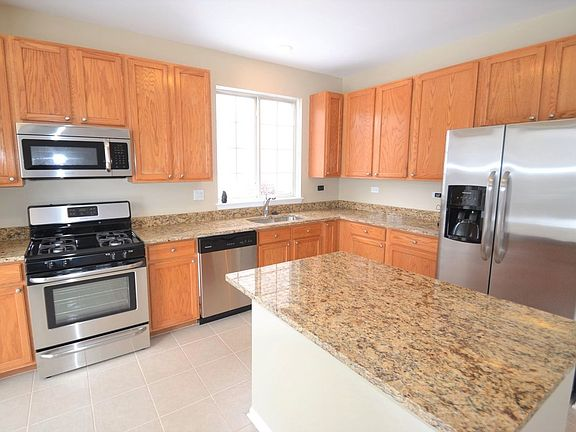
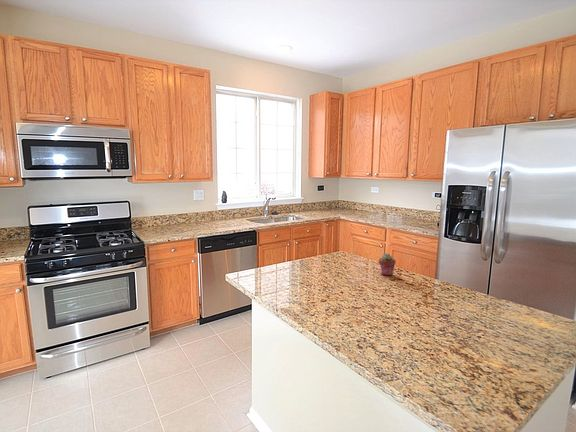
+ potted succulent [378,252,397,276]
